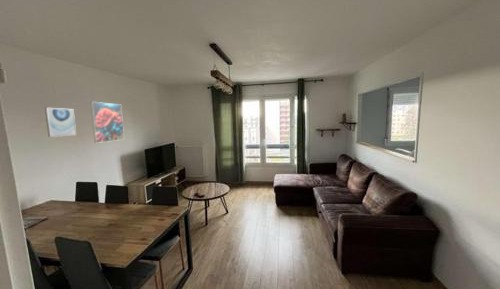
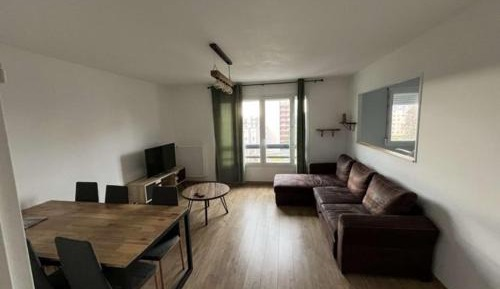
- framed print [90,101,125,144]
- wall art [44,107,77,138]
